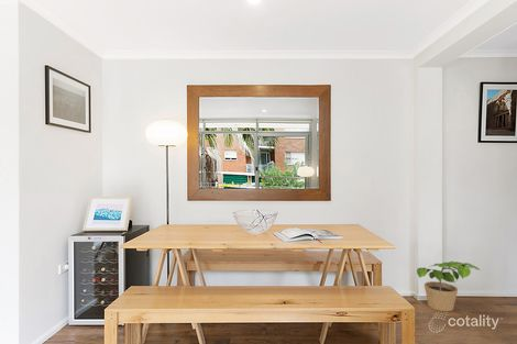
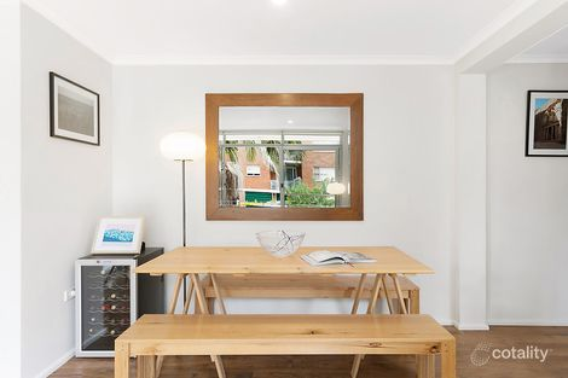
- potted plant [416,260,482,312]
